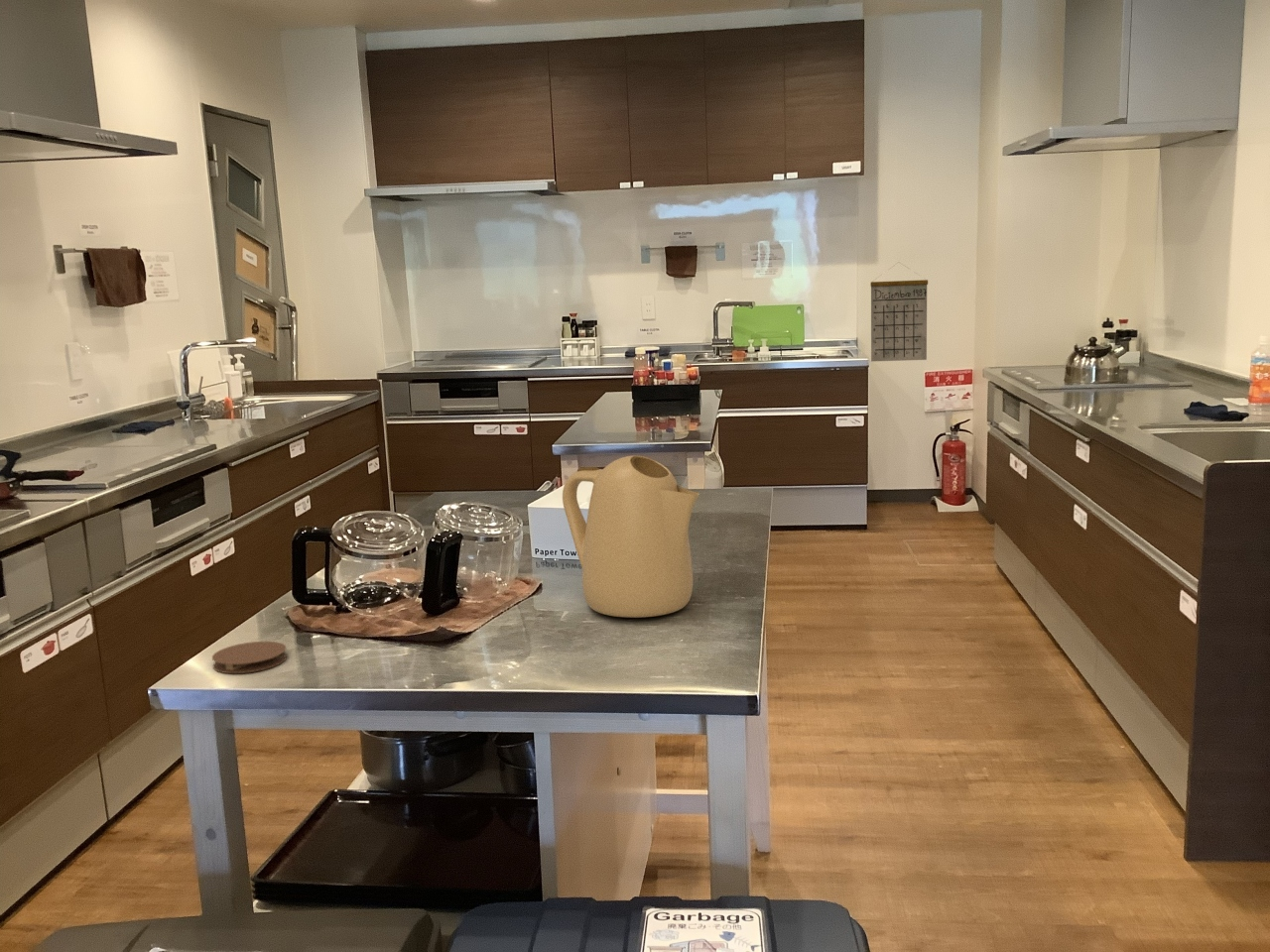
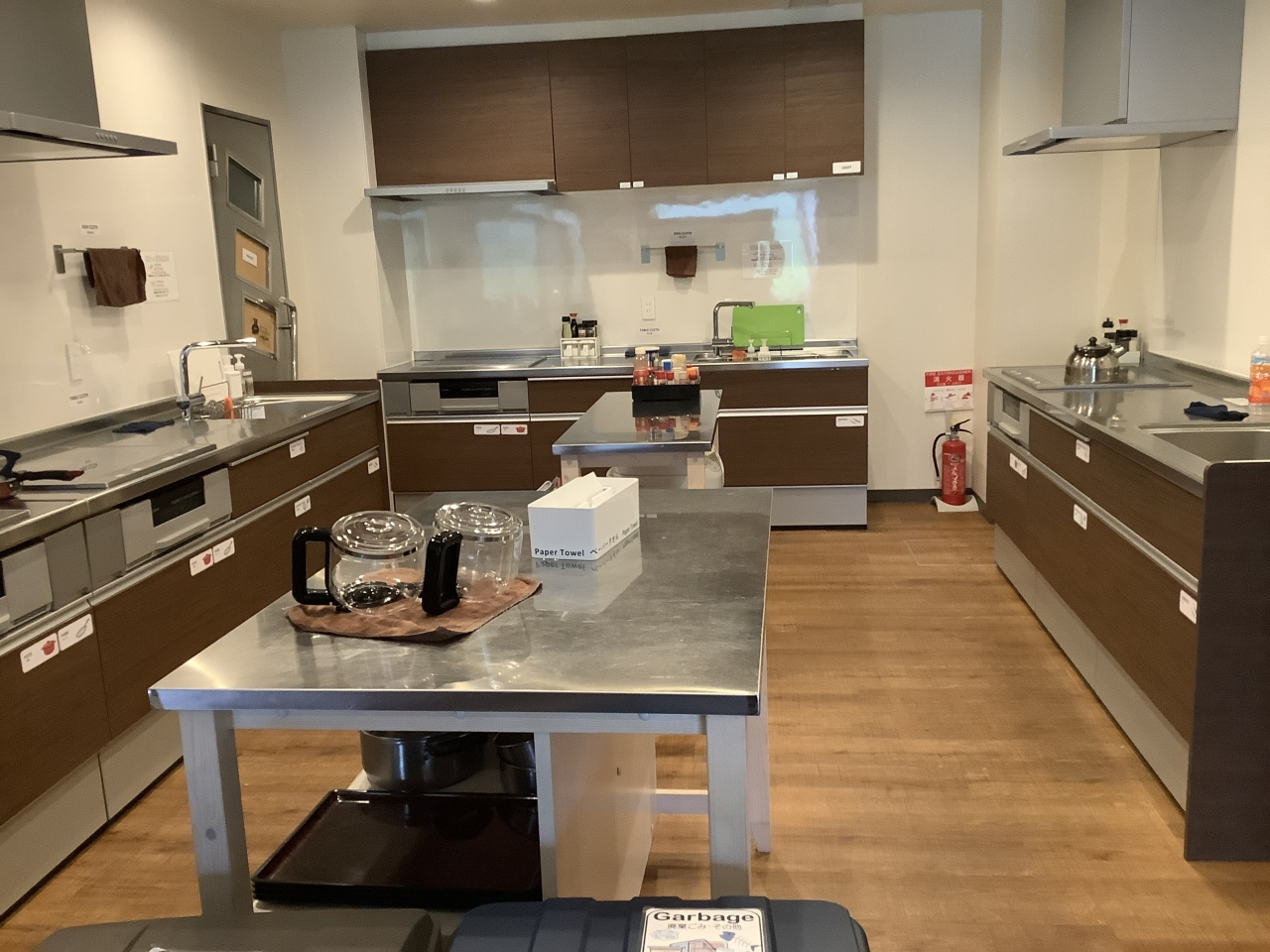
- coaster [211,641,288,674]
- kettle [562,454,700,619]
- calendar [869,261,929,362]
